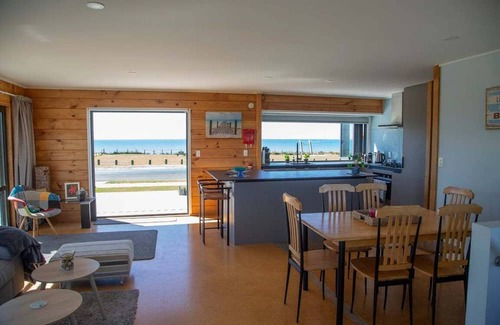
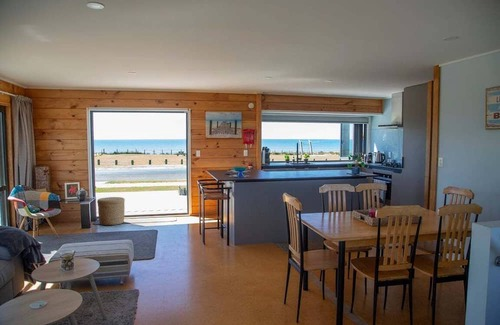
+ woven basket [96,196,126,226]
